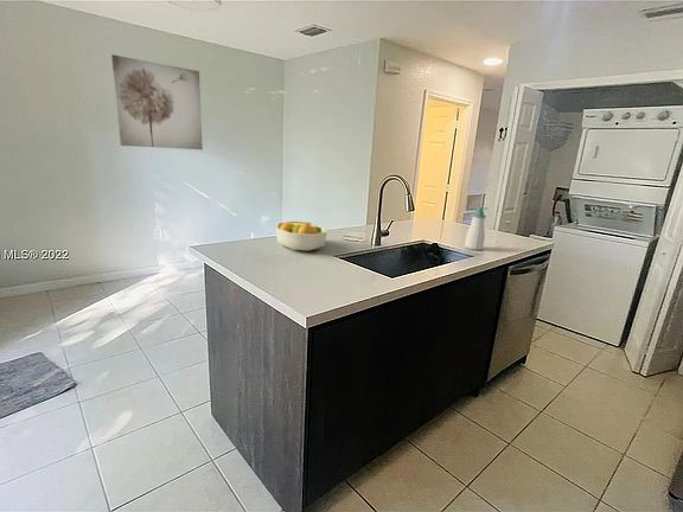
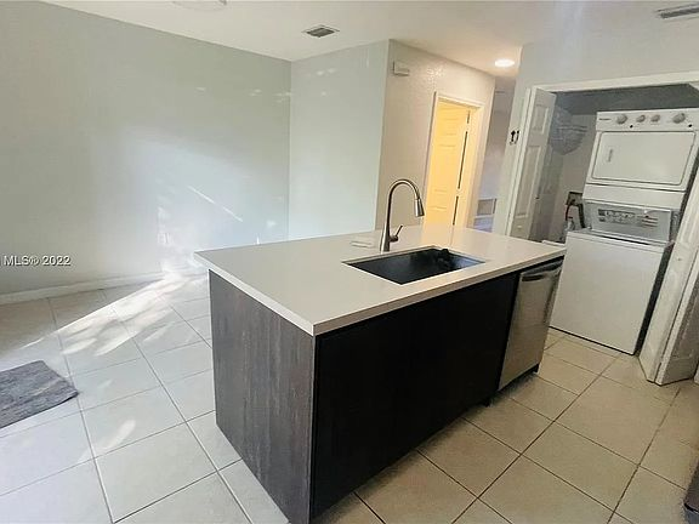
- soap bottle [464,206,487,251]
- fruit bowl [275,220,328,252]
- wall art [110,53,204,151]
